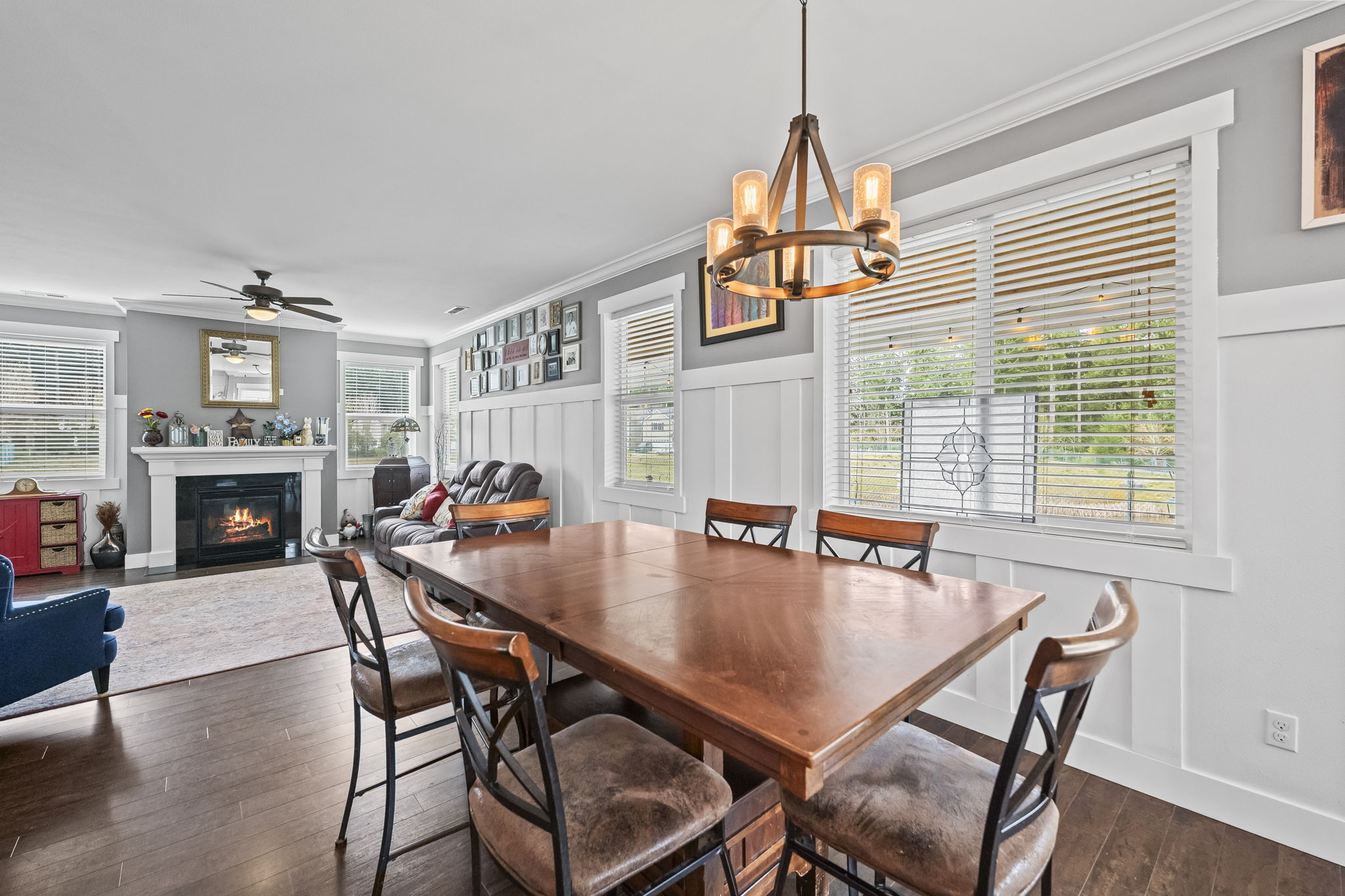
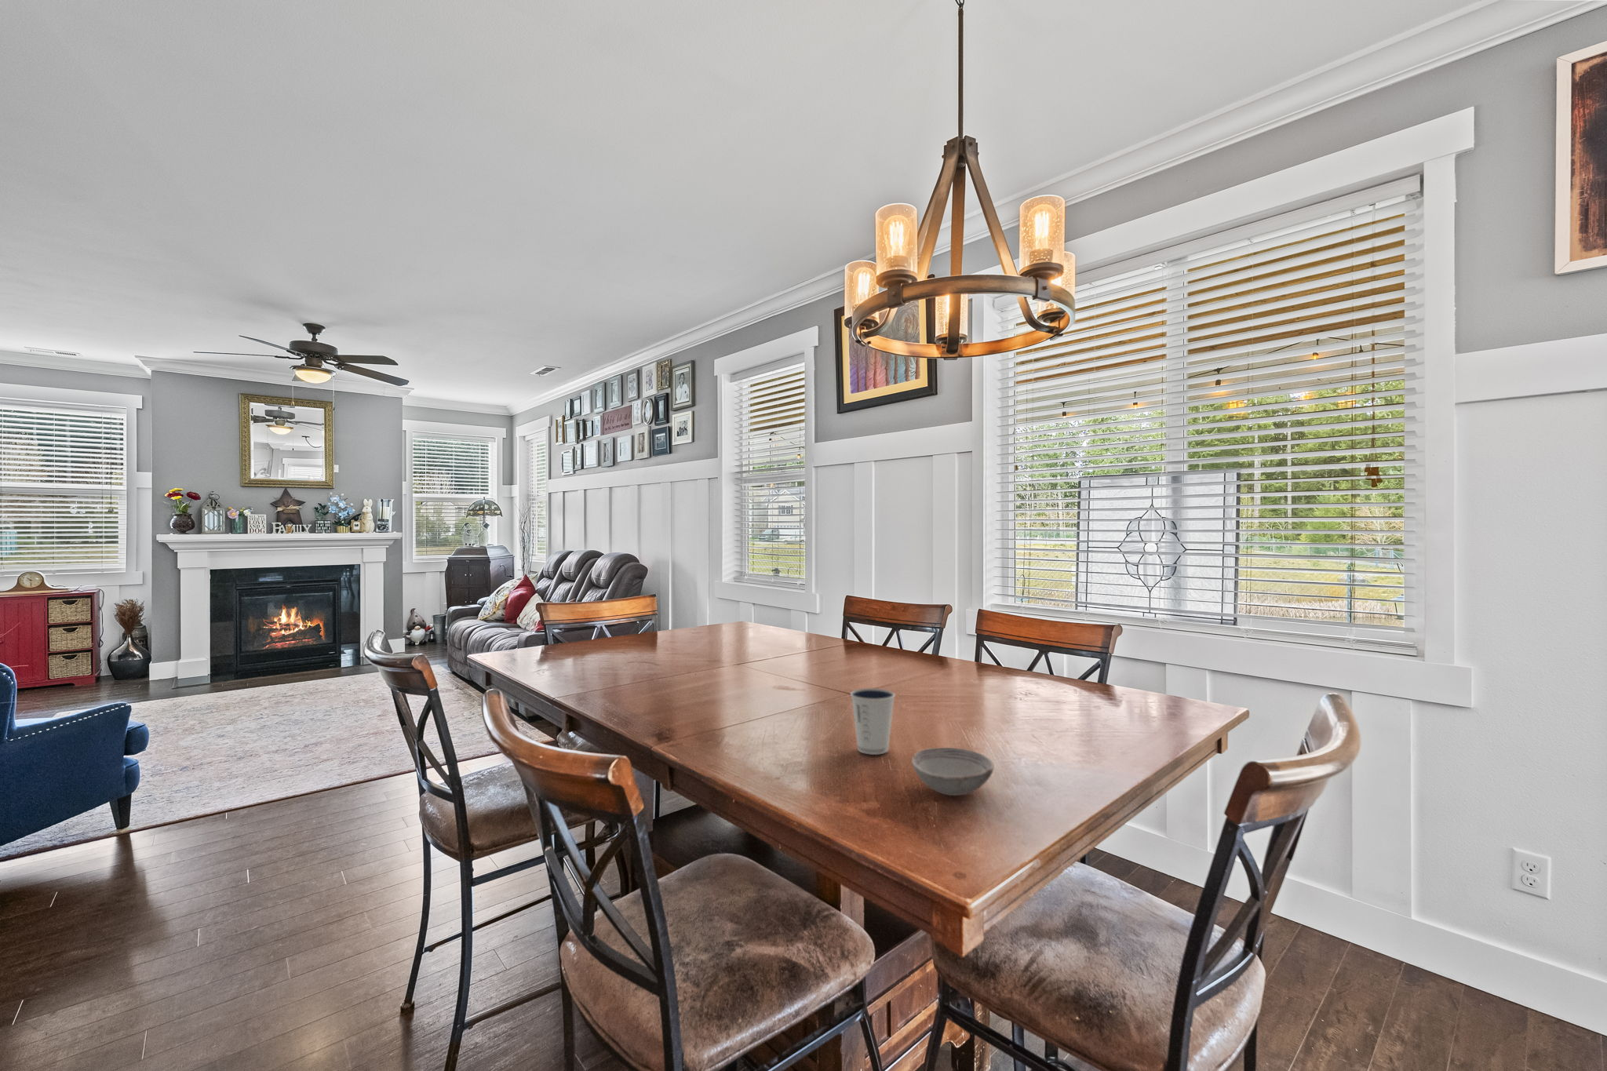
+ bowl [910,747,995,796]
+ dixie cup [849,687,896,755]
